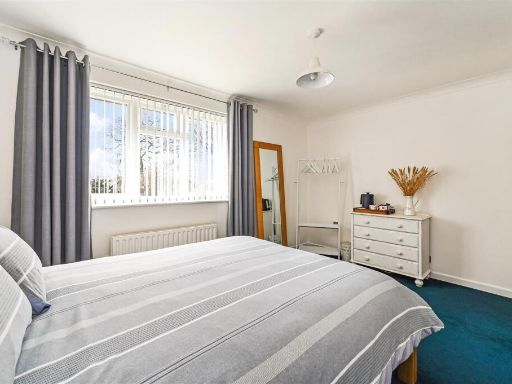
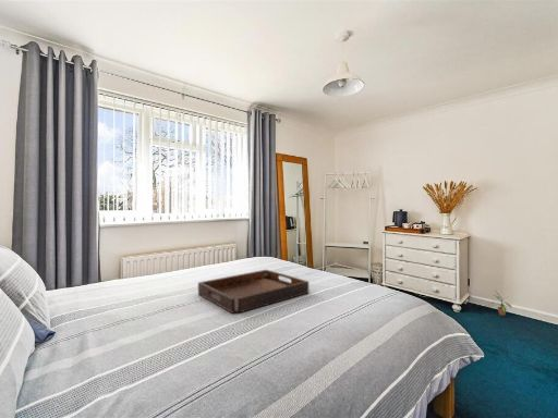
+ potted plant [488,288,513,317]
+ serving tray [197,269,310,315]
